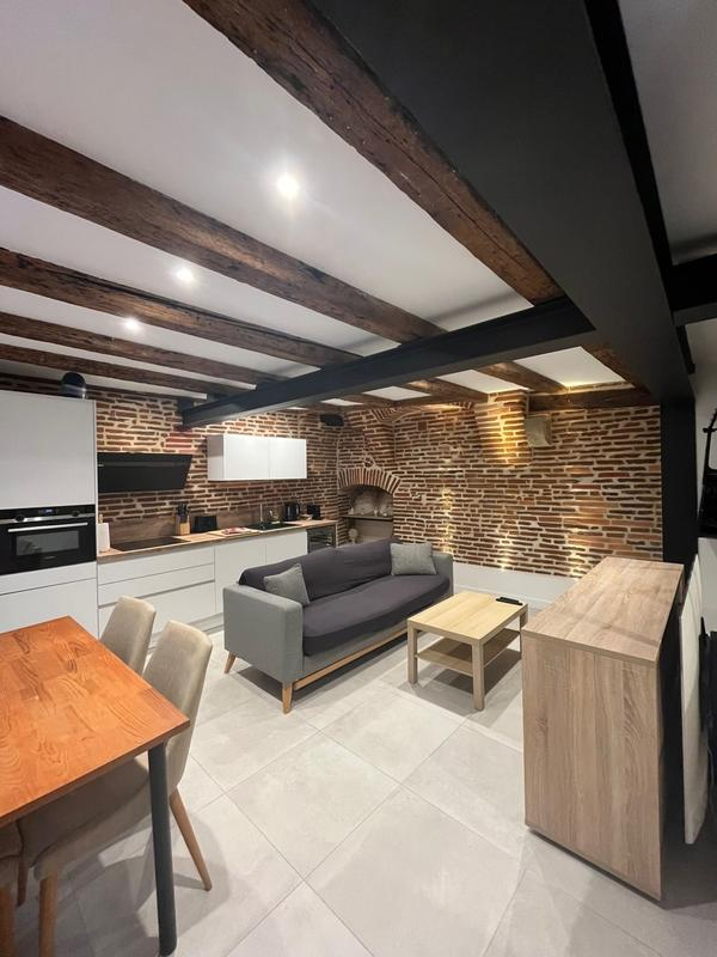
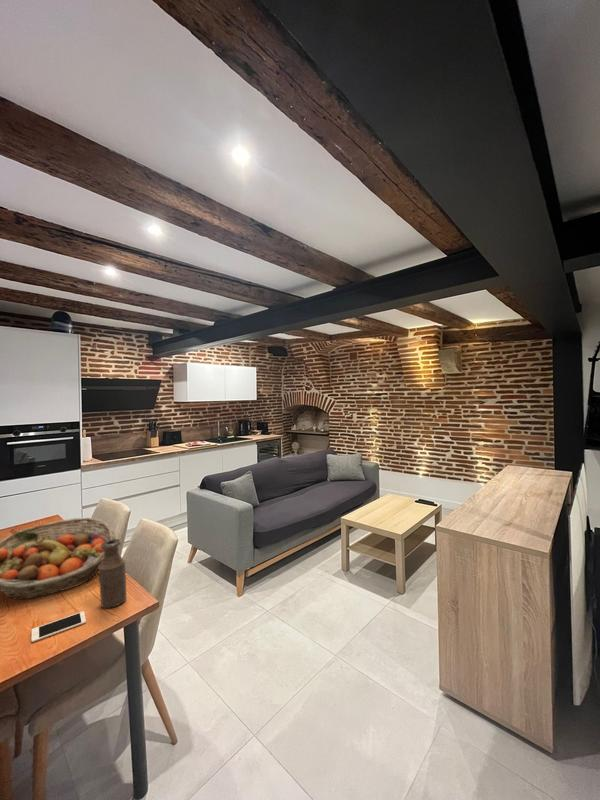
+ fruit basket [0,517,117,600]
+ cell phone [31,610,87,643]
+ bottle [98,538,127,609]
